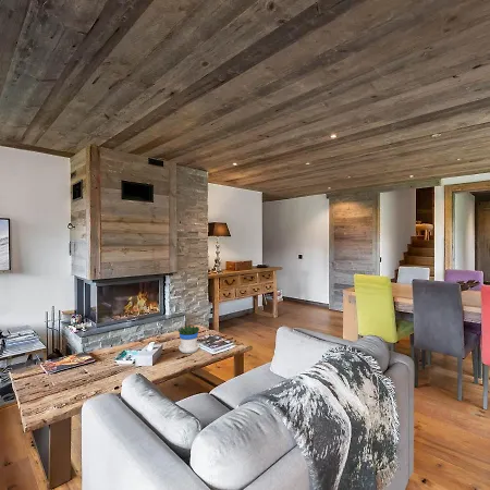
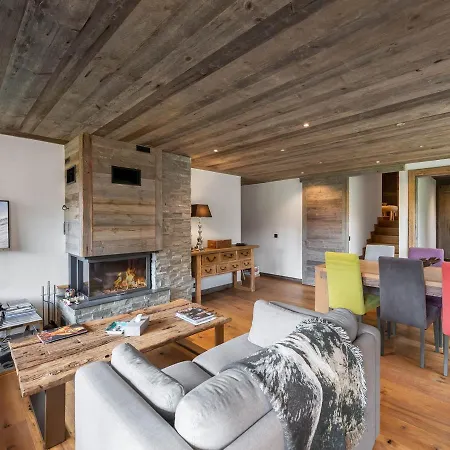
- flowerpot [177,324,200,354]
